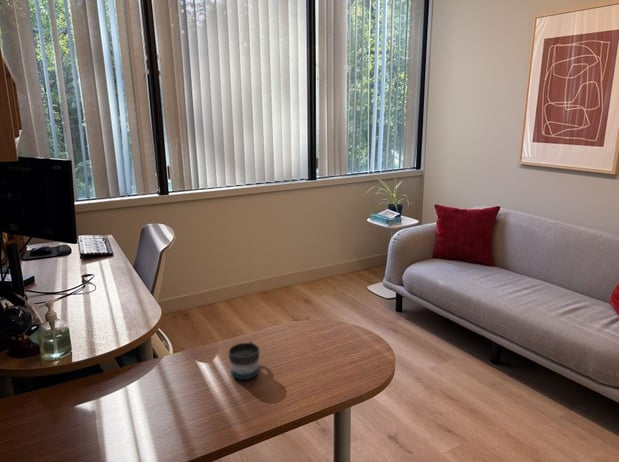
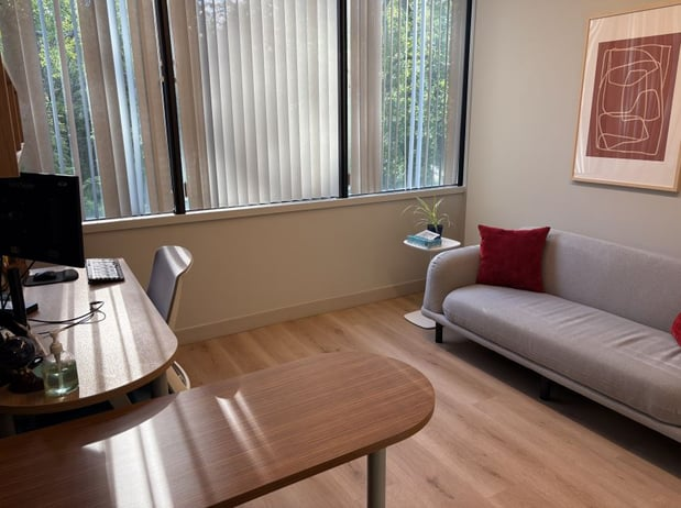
- mug [227,340,260,380]
